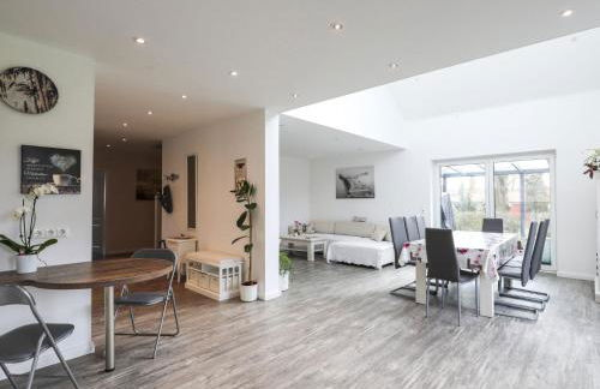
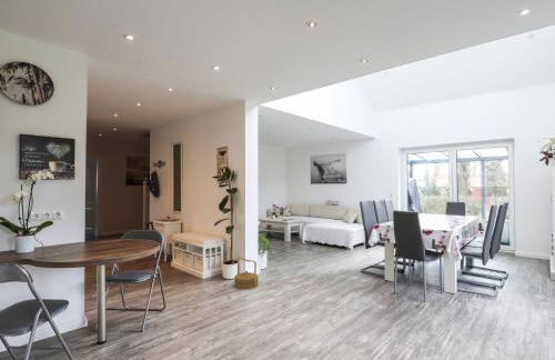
+ basket [233,256,260,290]
